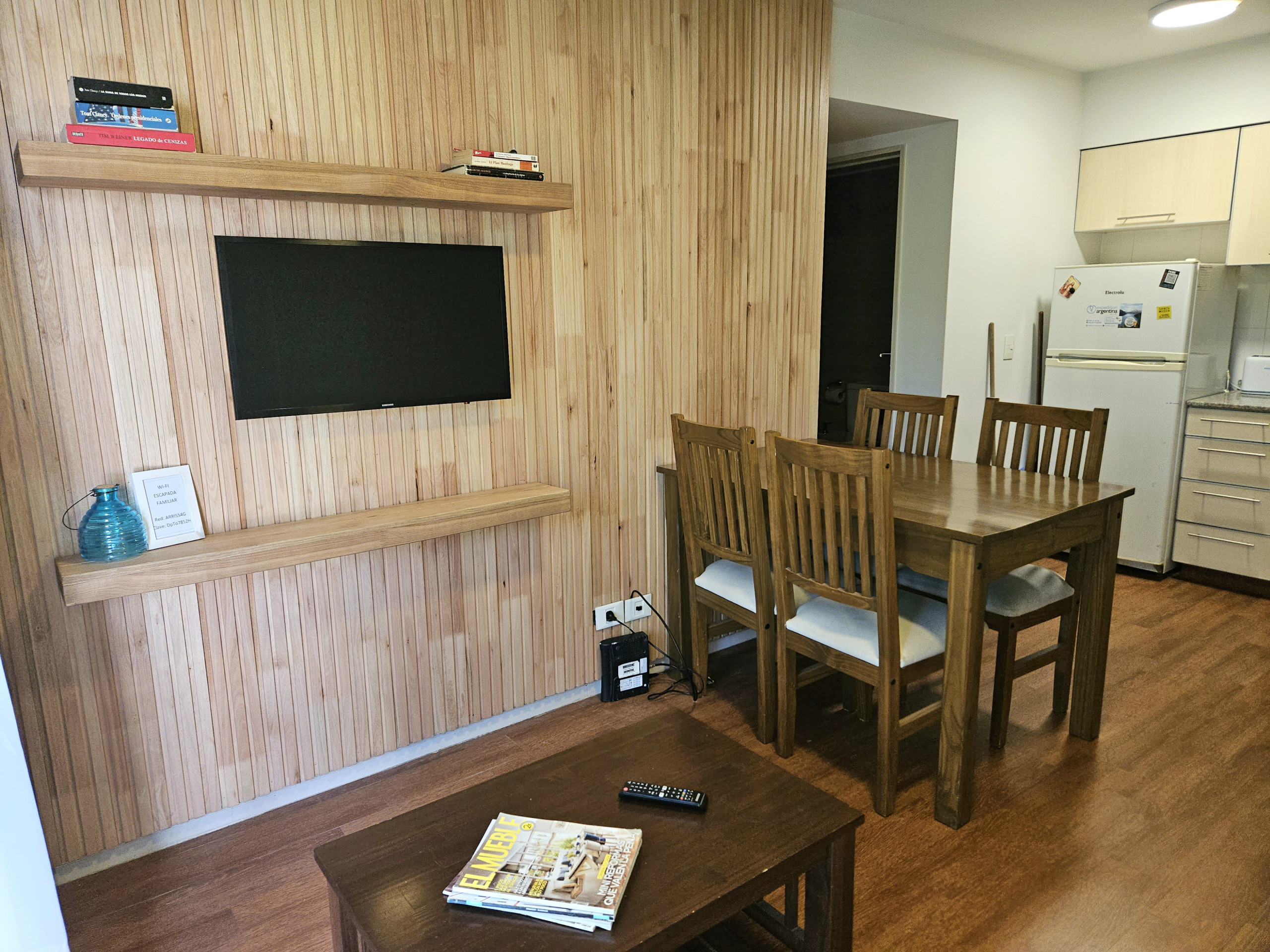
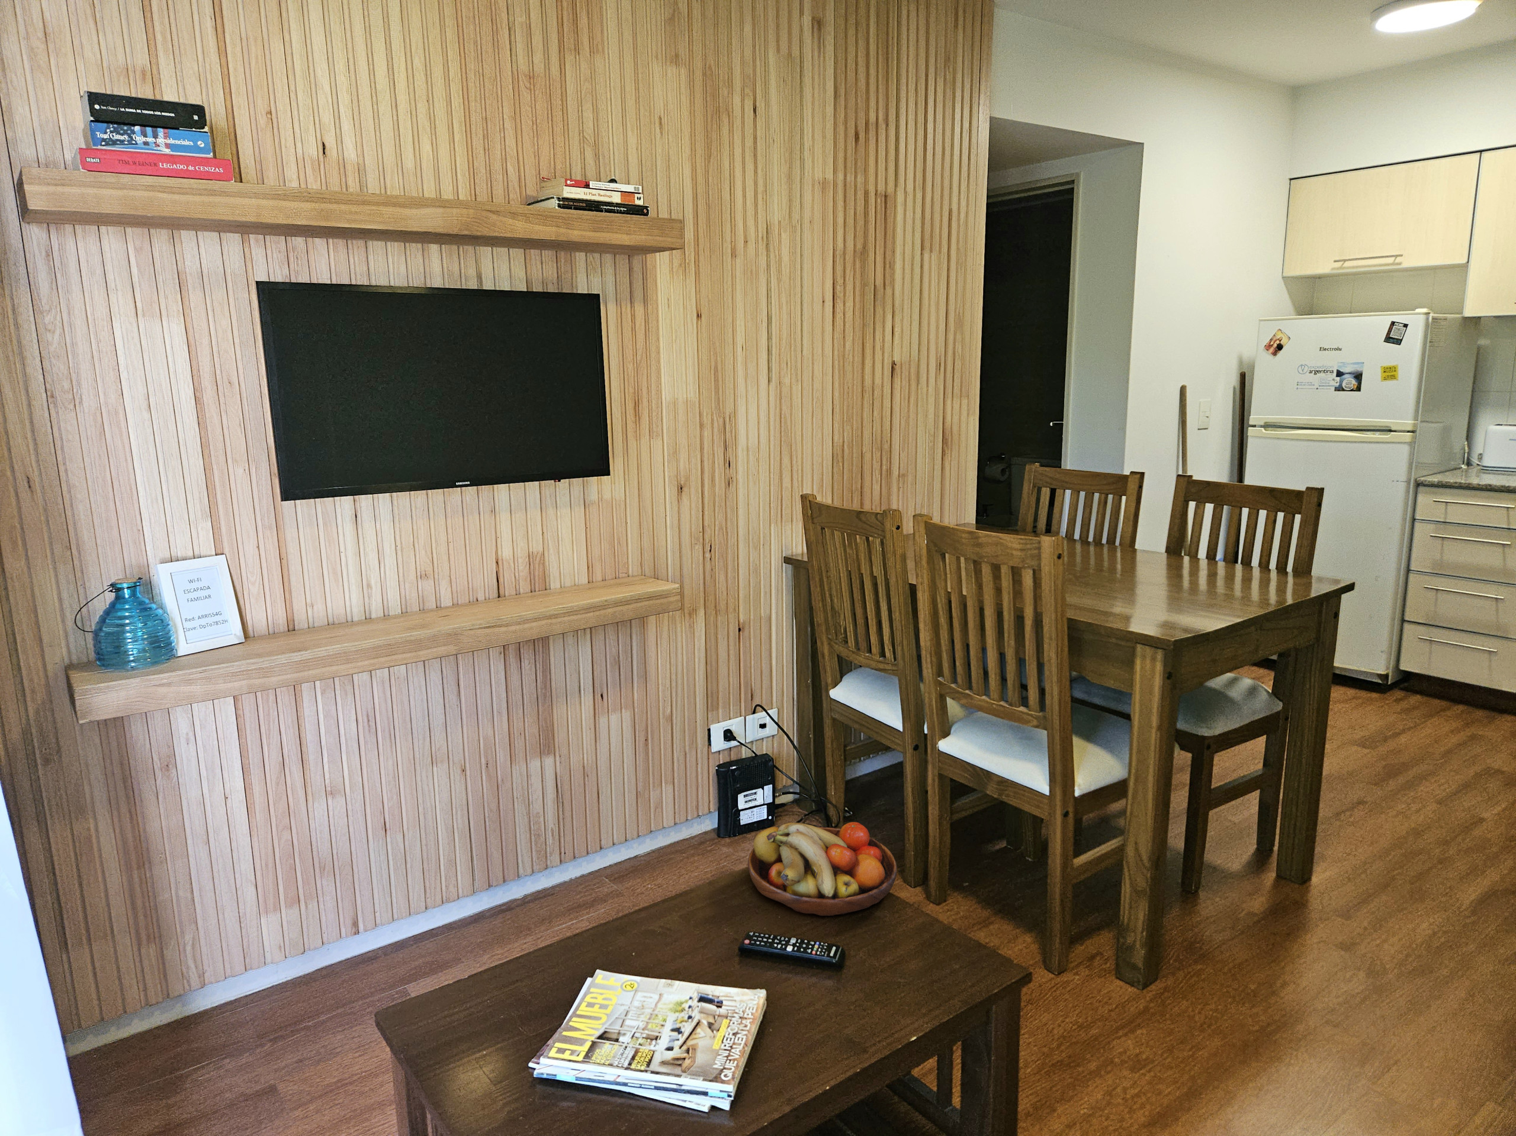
+ fruit bowl [747,821,898,916]
